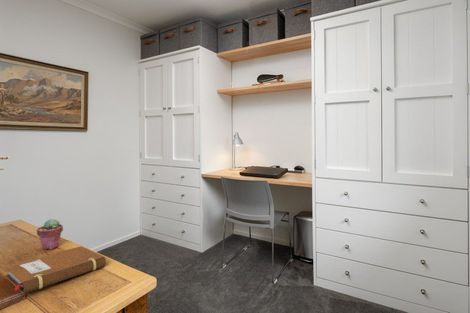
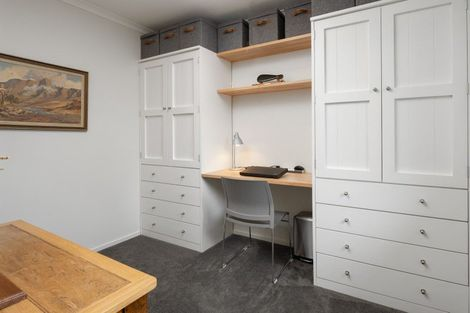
- potted succulent [36,218,64,251]
- notebook [4,245,107,295]
